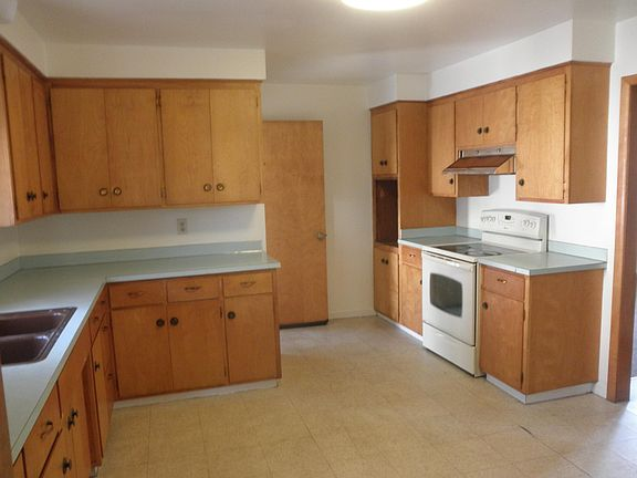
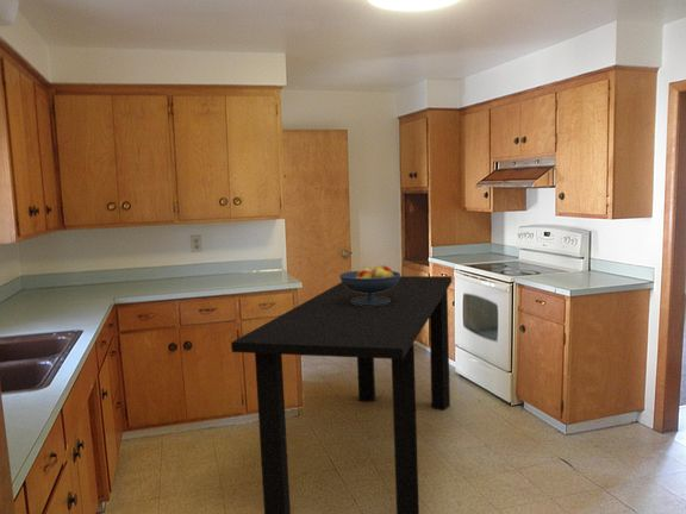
+ dining table [230,275,453,514]
+ fruit bowl [338,264,401,306]
